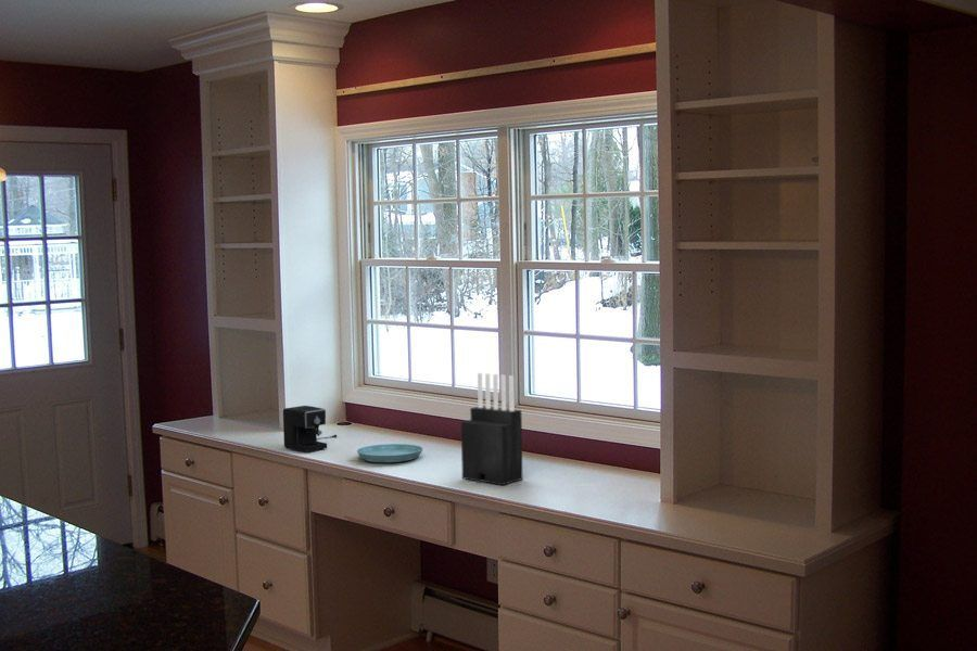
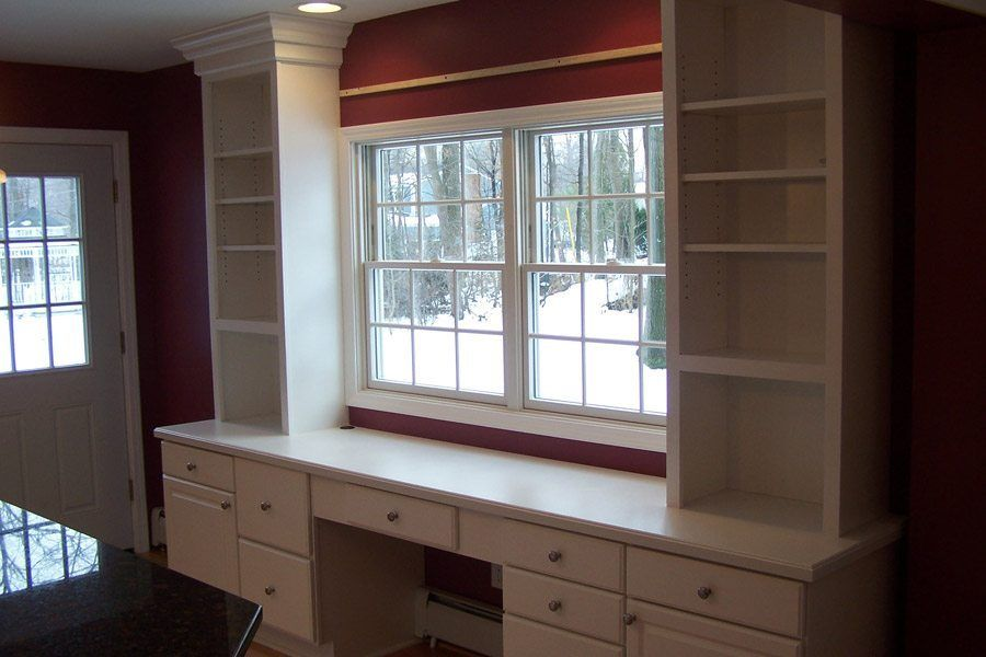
- knife block [460,372,523,486]
- coffee maker [282,405,338,452]
- saucer [356,443,424,463]
